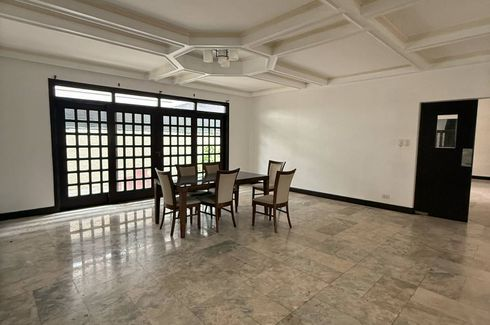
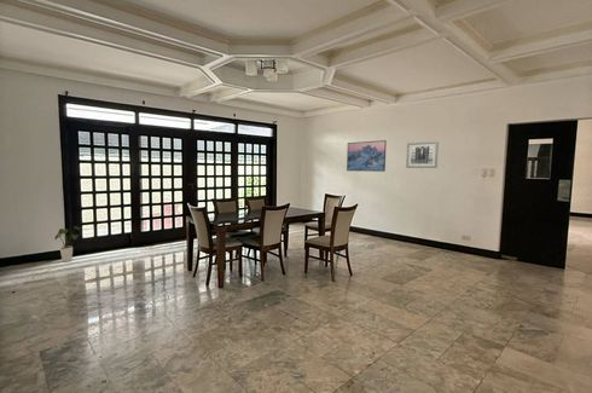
+ wall art [405,140,440,169]
+ house plant [53,225,81,264]
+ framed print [346,139,388,173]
